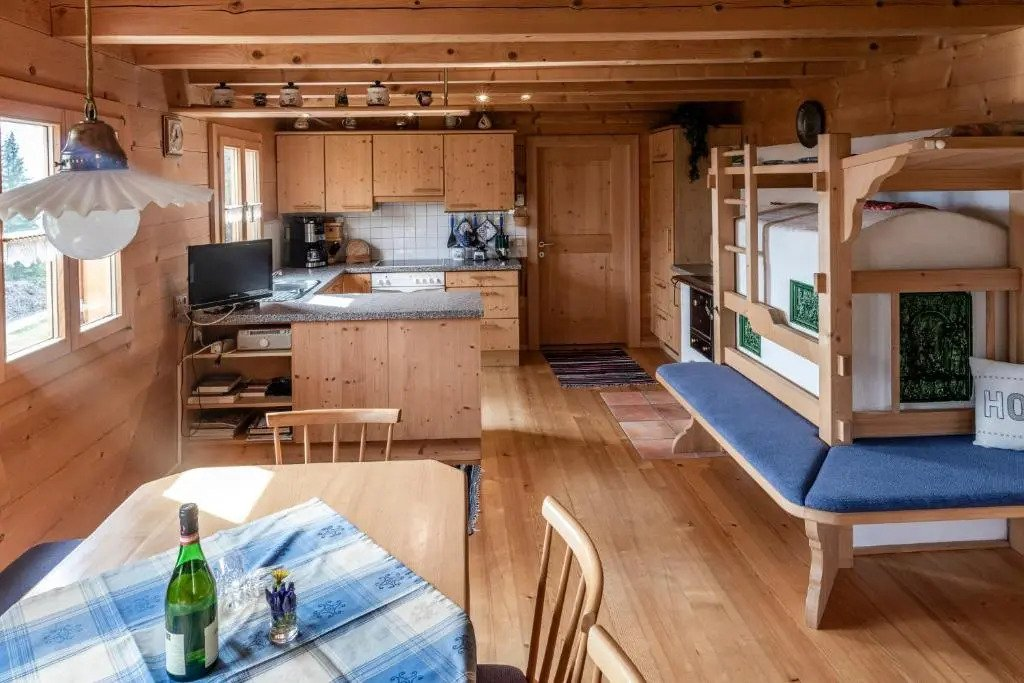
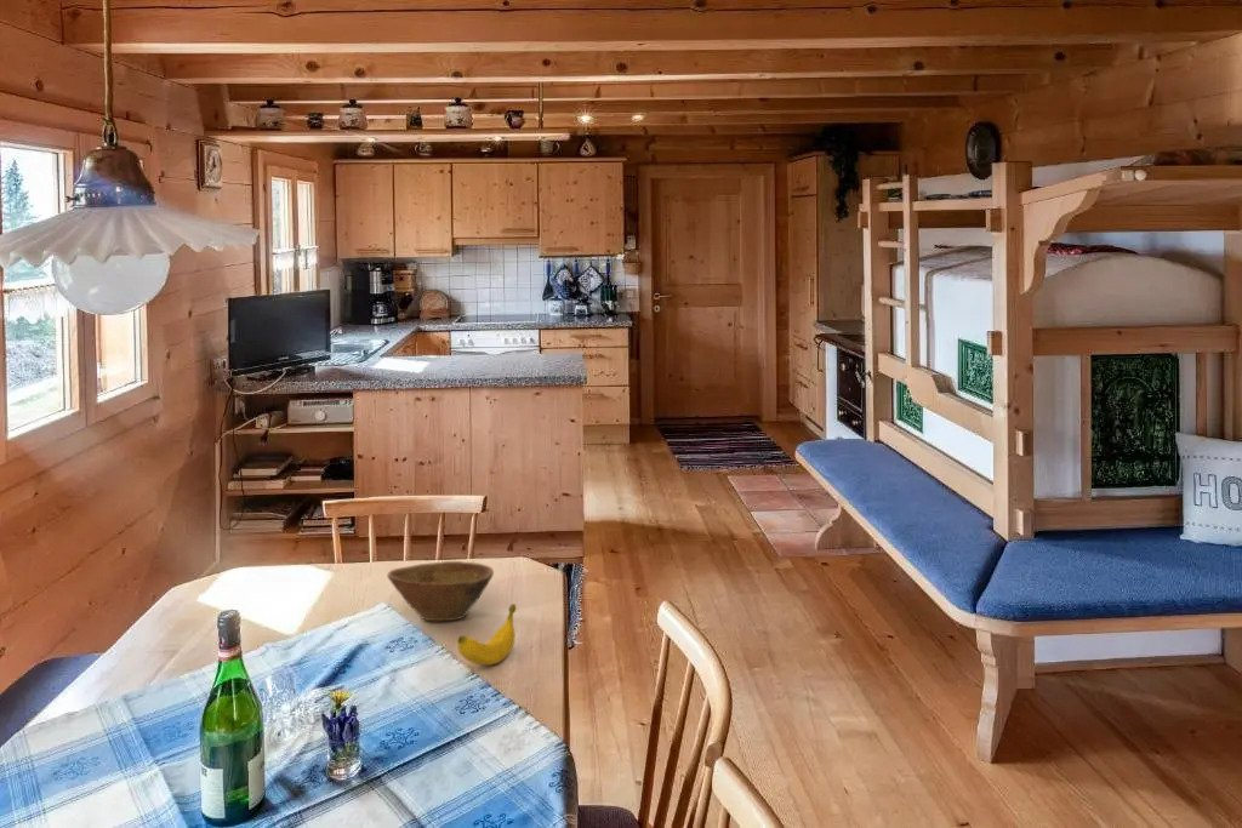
+ bowl [386,560,495,622]
+ banana [456,603,517,667]
